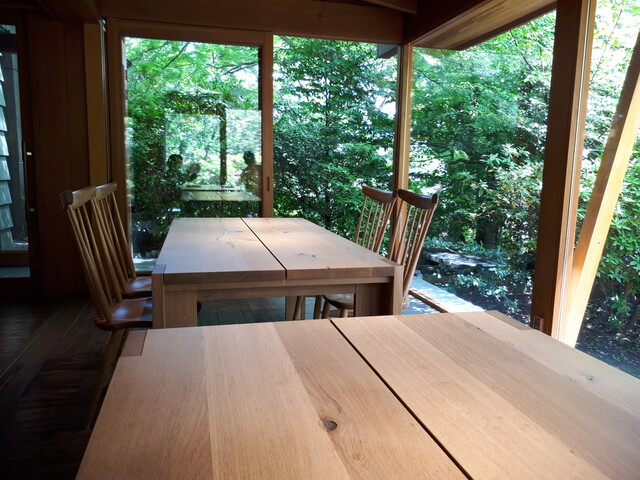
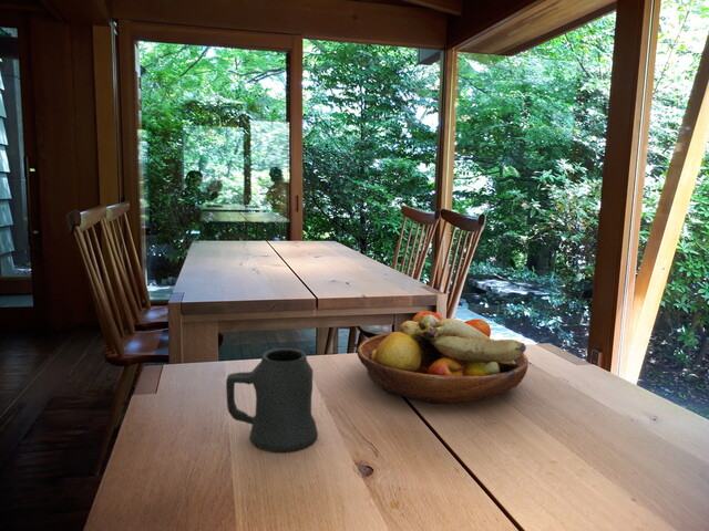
+ fruit bowl [356,310,530,404]
+ mug [225,347,319,452]
